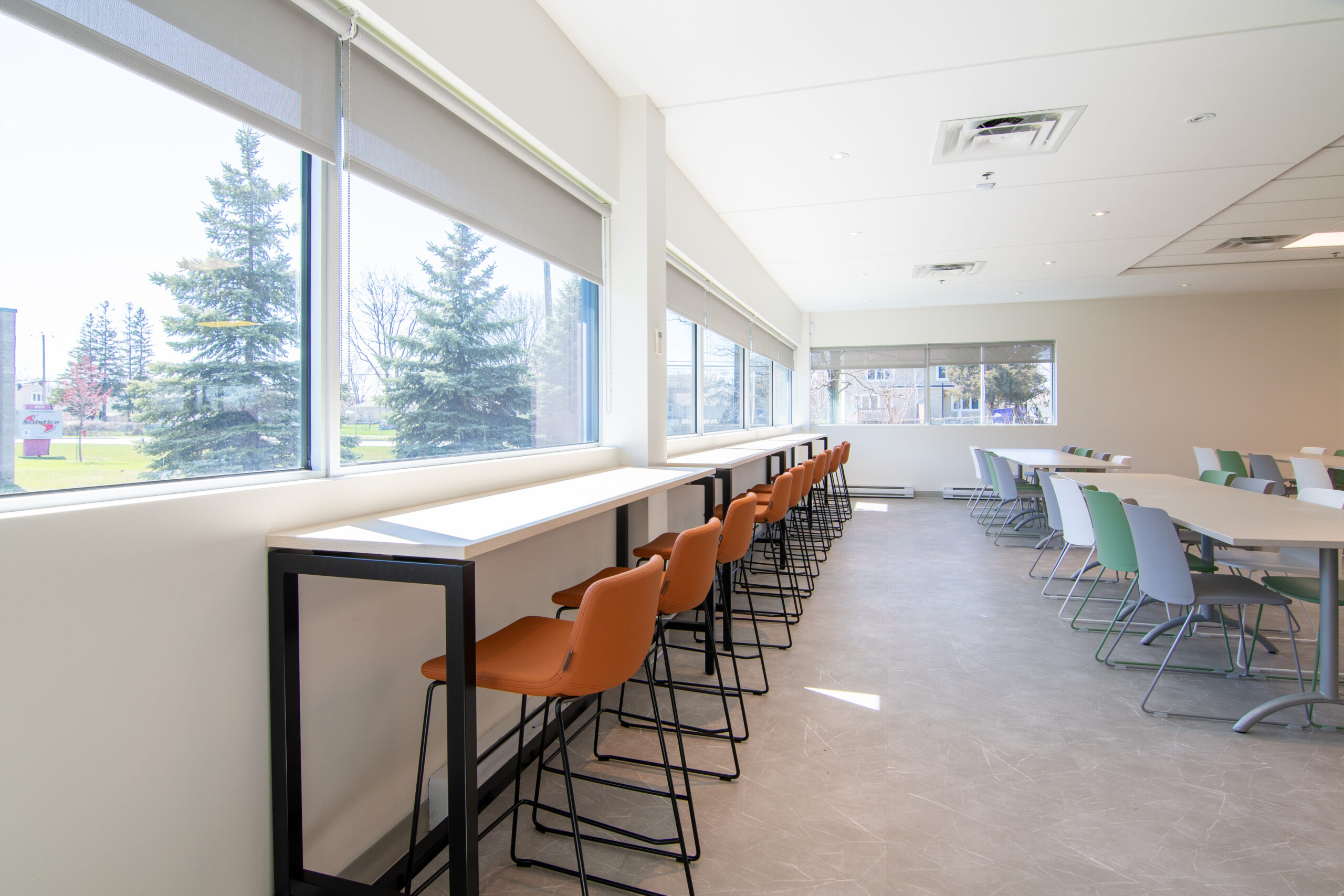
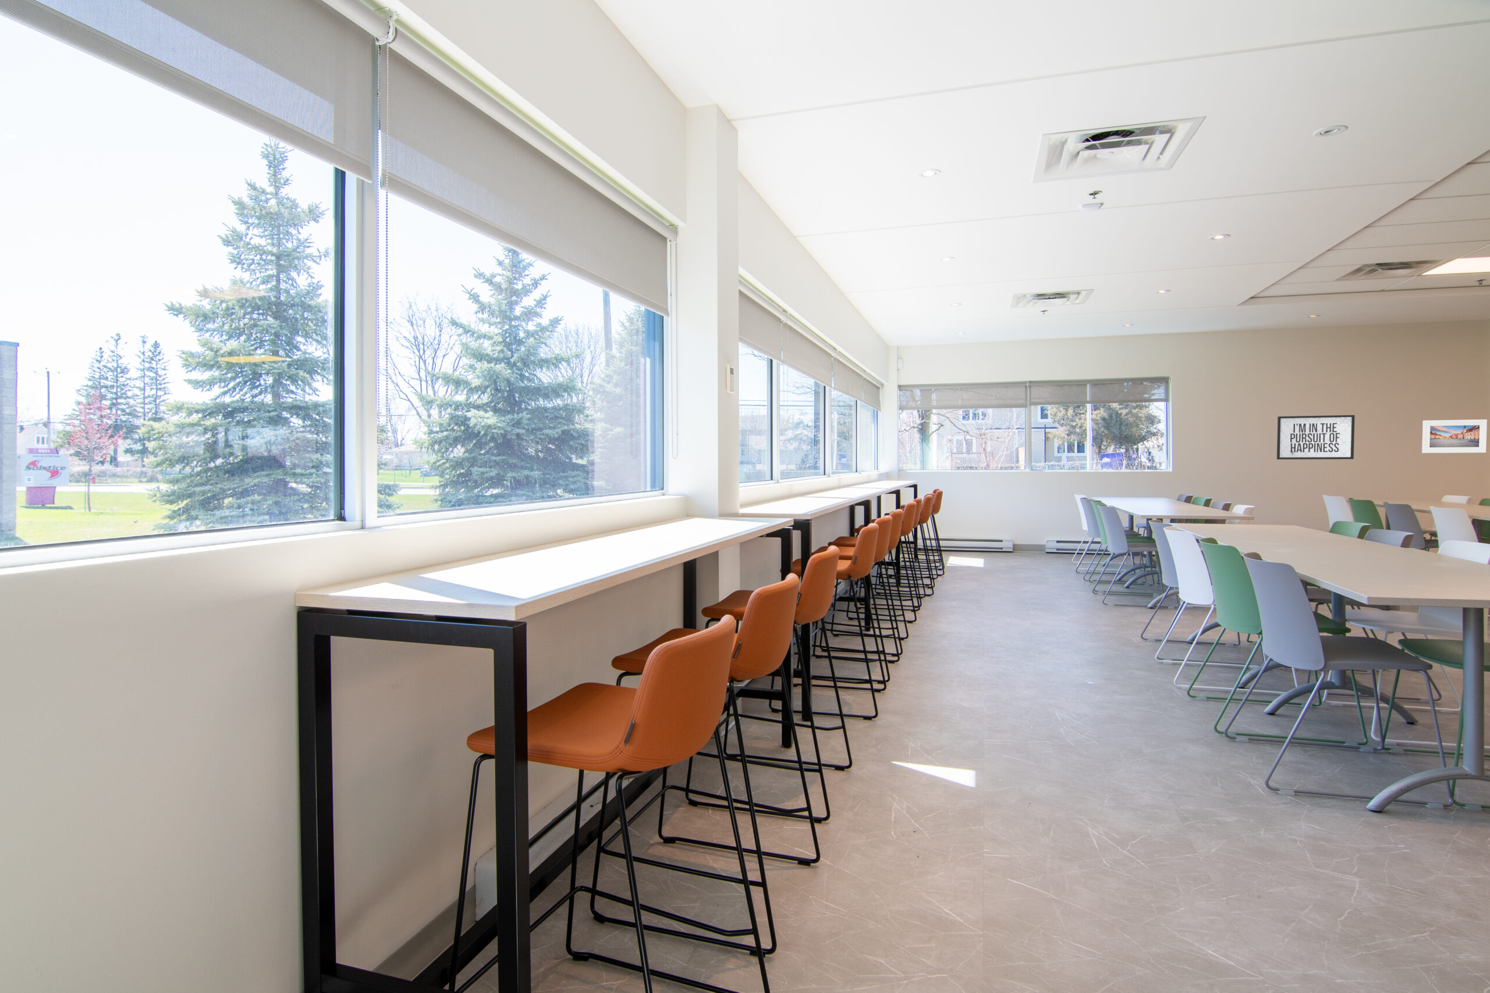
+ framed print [1421,419,1488,453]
+ mirror [1276,414,1356,460]
